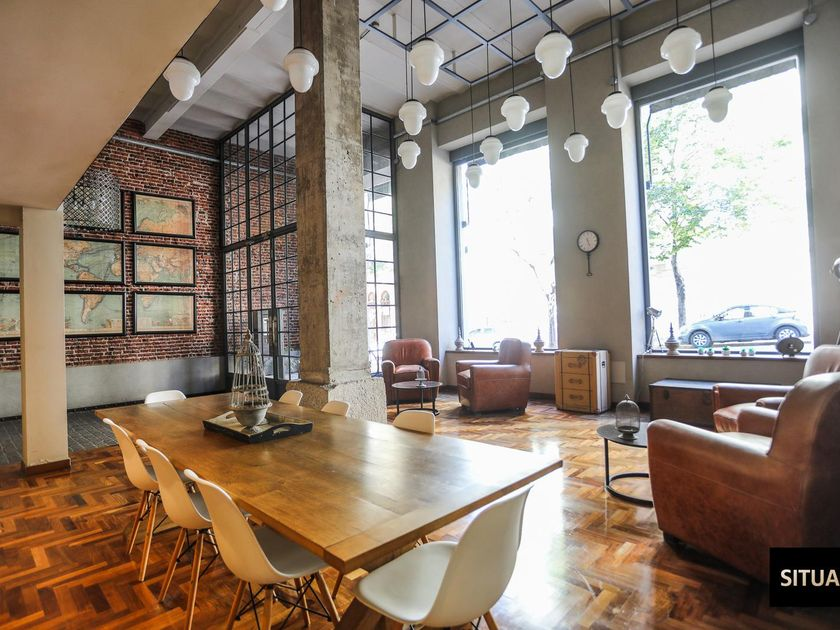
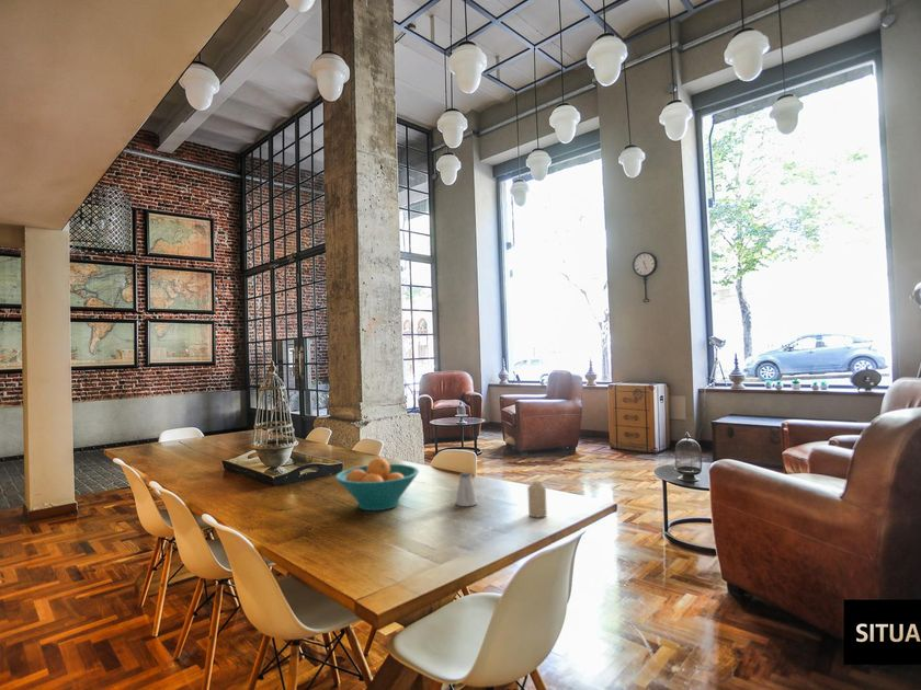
+ saltshaker [455,471,478,507]
+ candle [526,481,548,519]
+ fruit bowl [334,457,420,511]
